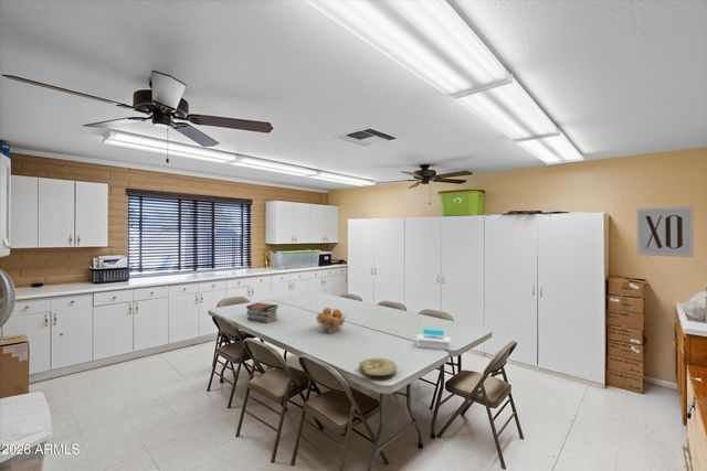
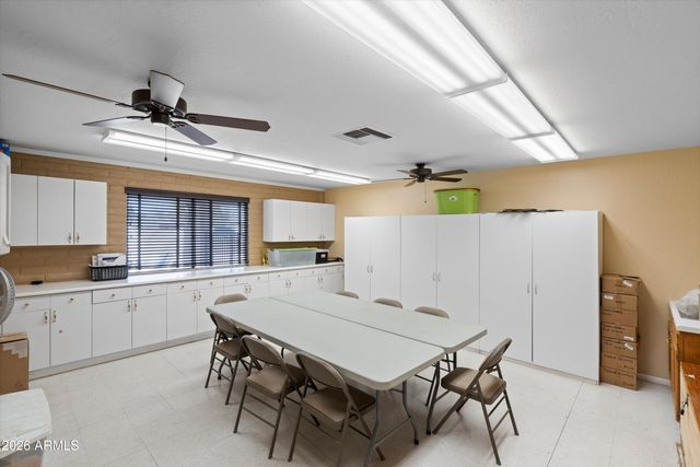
- wall art [636,206,694,258]
- fruit basket [314,307,347,334]
- plate [358,357,398,377]
- book stack [245,302,278,324]
- tissue box [415,328,452,351]
